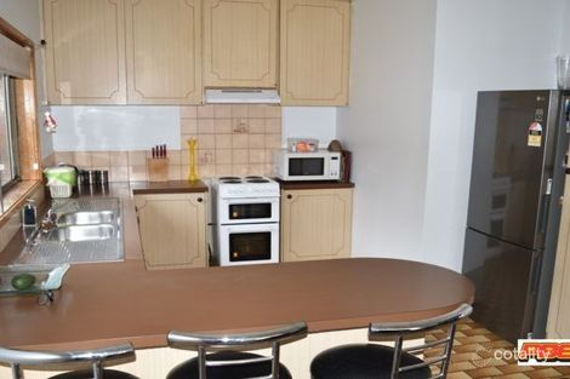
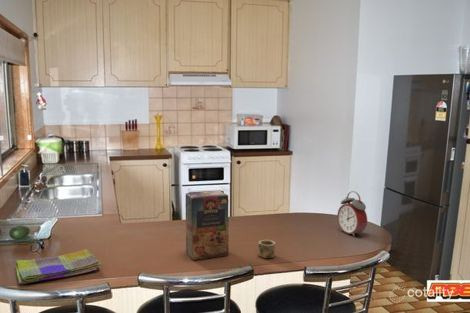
+ alarm clock [336,190,368,237]
+ cereal box [185,189,276,261]
+ dish towel [15,249,102,285]
